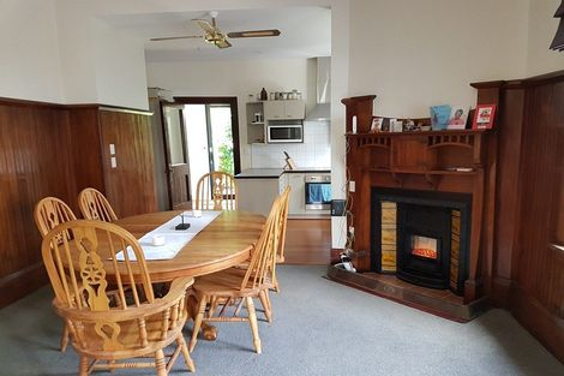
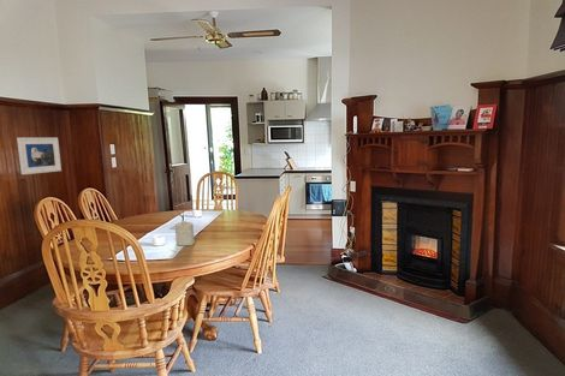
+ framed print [16,137,63,175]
+ candle [174,219,196,246]
